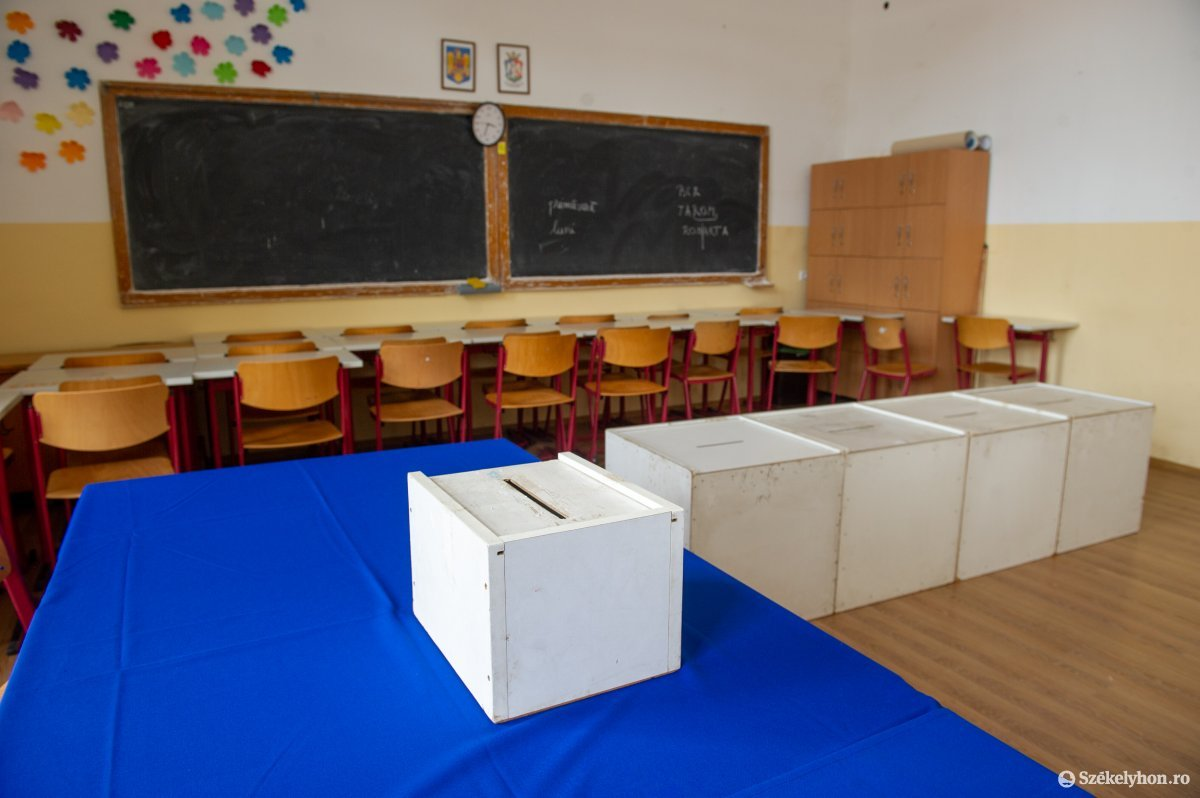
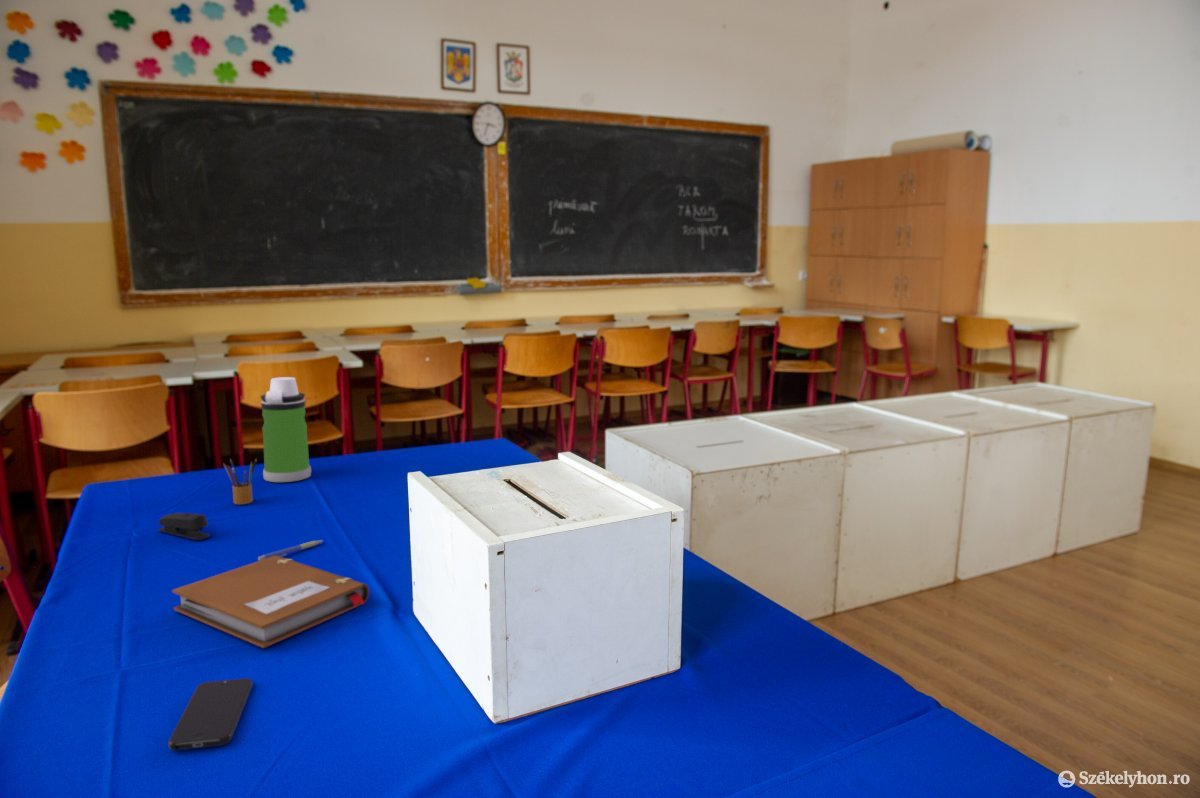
+ notebook [171,556,370,649]
+ smartphone [167,677,253,751]
+ water bottle [259,376,312,483]
+ pencil box [222,457,258,506]
+ stapler [157,512,211,541]
+ pen [257,539,324,561]
